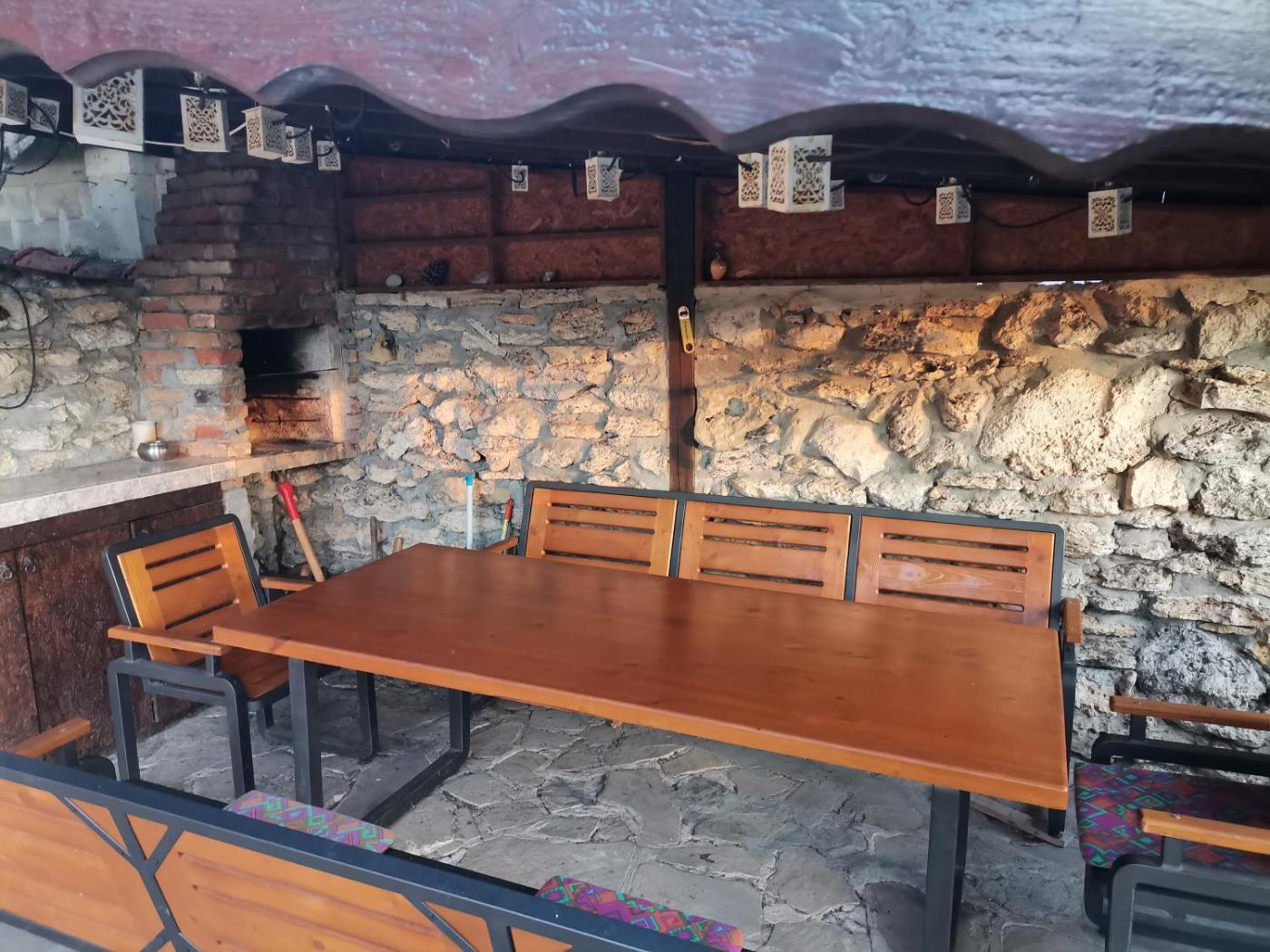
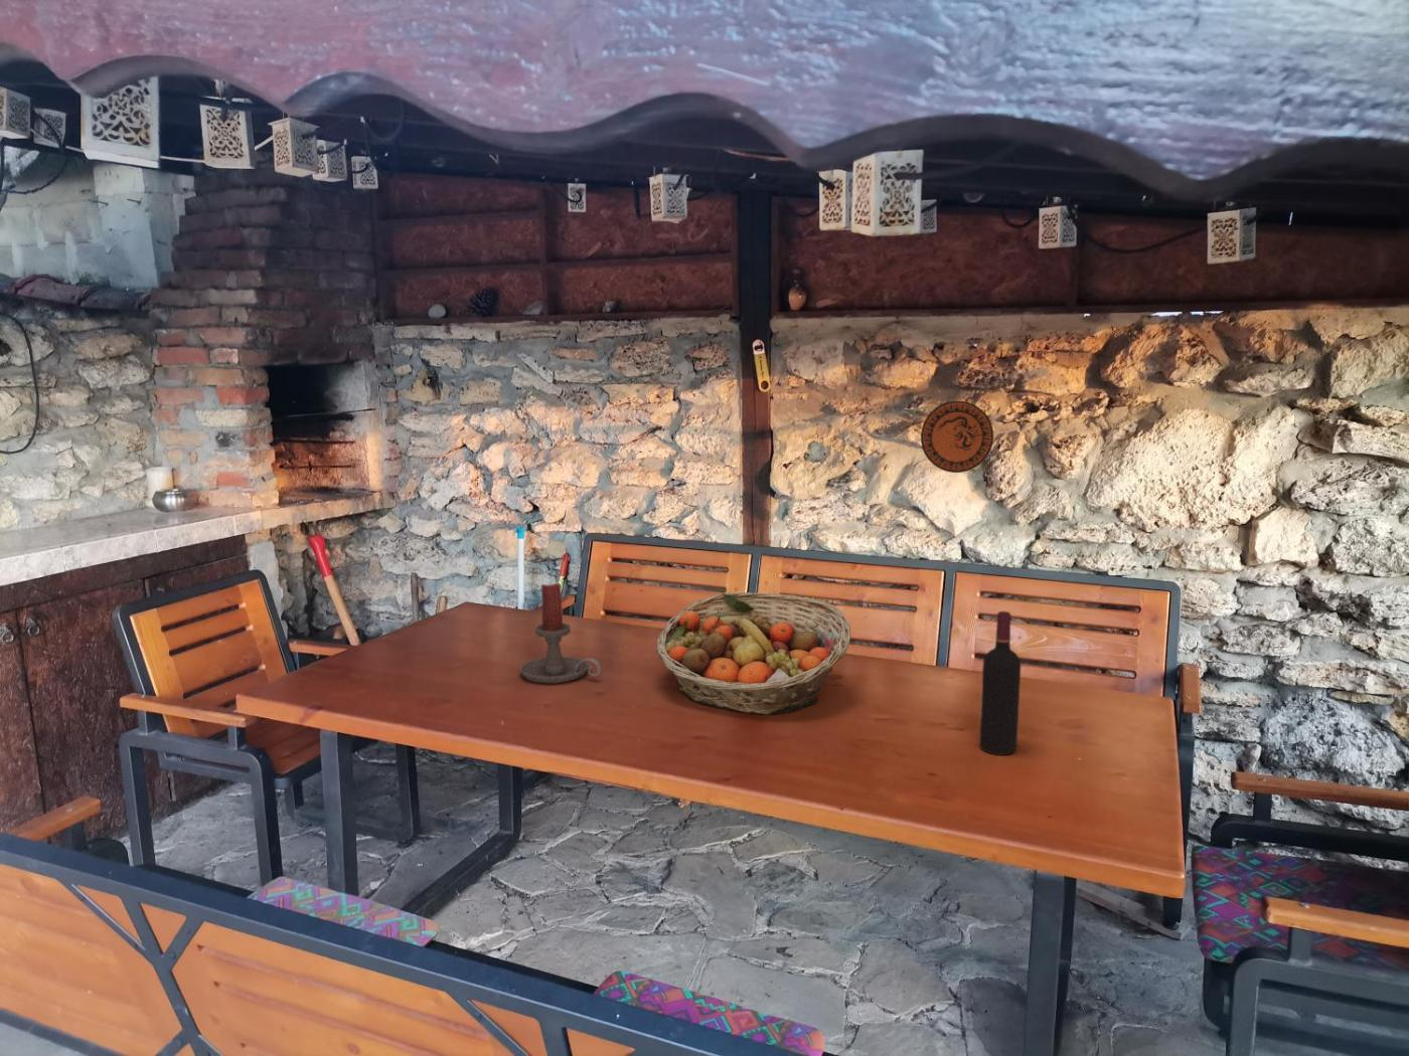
+ wine bottle [979,610,1022,757]
+ fruit basket [656,591,851,715]
+ candle holder [519,581,601,684]
+ decorative plate [920,400,994,474]
